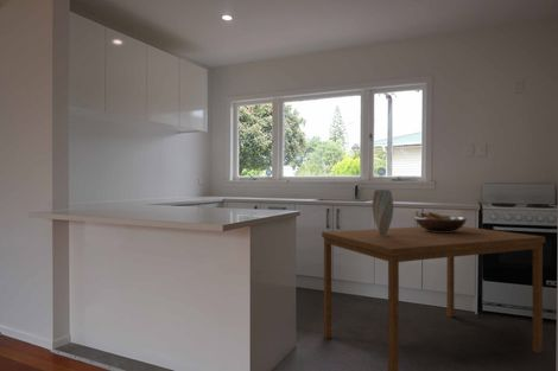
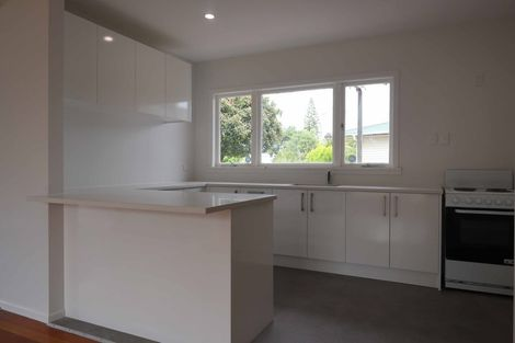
- vase [372,188,394,236]
- dining table [321,225,546,371]
- fruit bowl [413,212,468,232]
